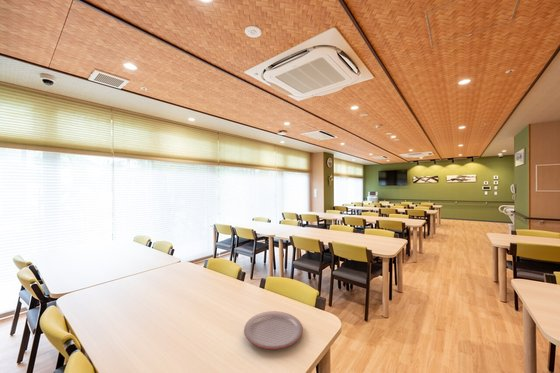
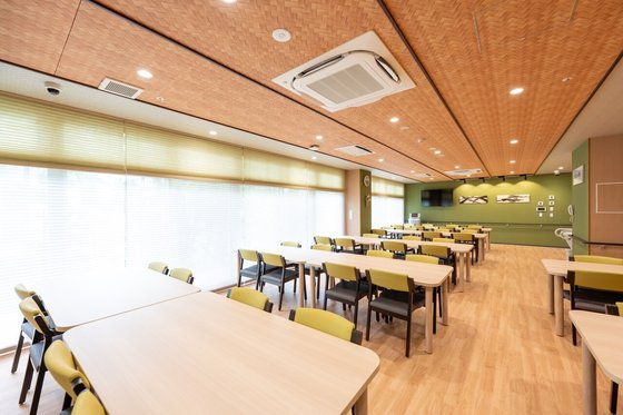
- plate [243,310,304,350]
